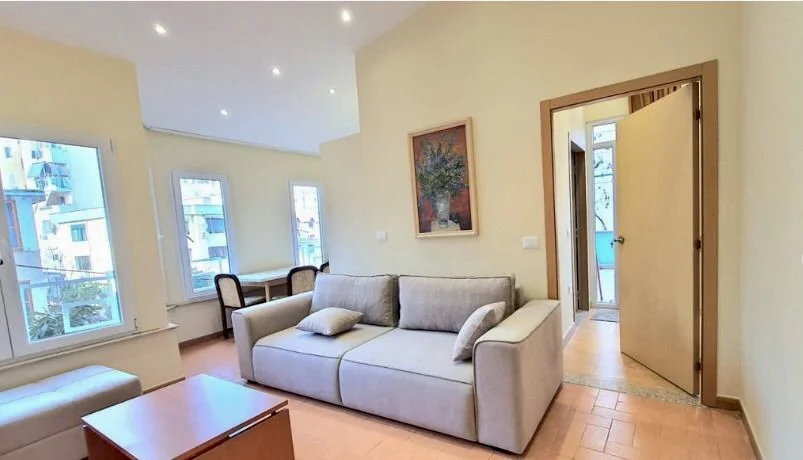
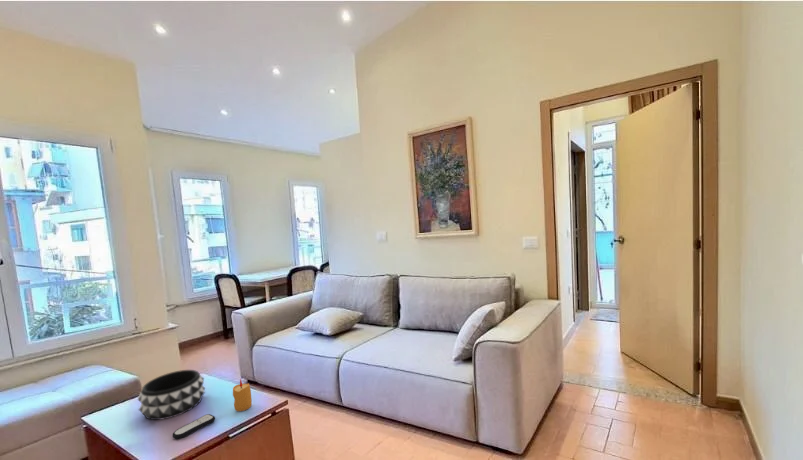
+ decorative bowl [137,369,206,421]
+ candle [232,377,253,412]
+ remote control [171,413,216,440]
